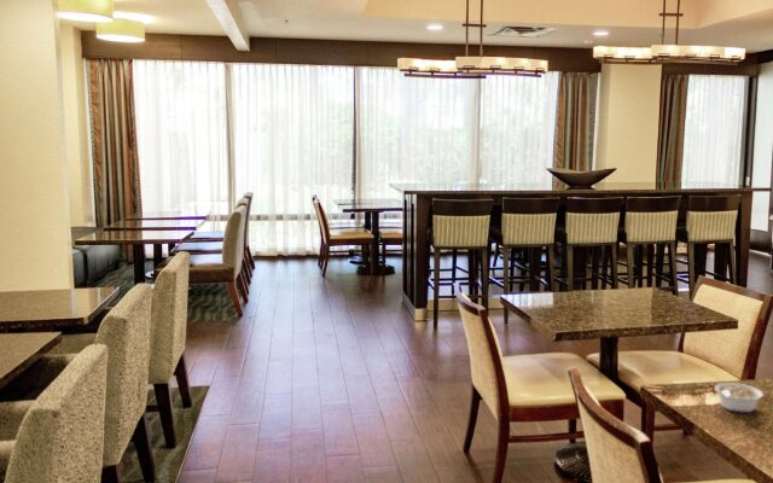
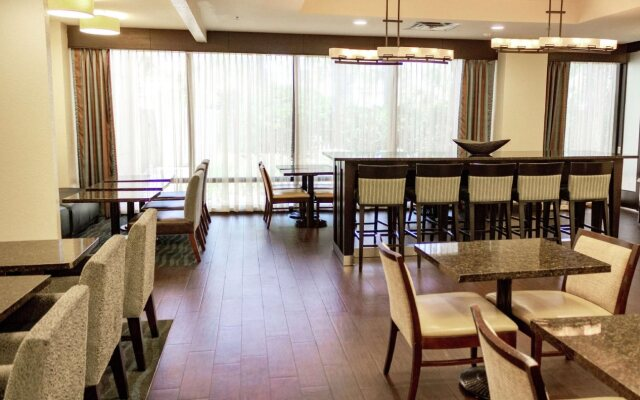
- legume [714,382,765,414]
